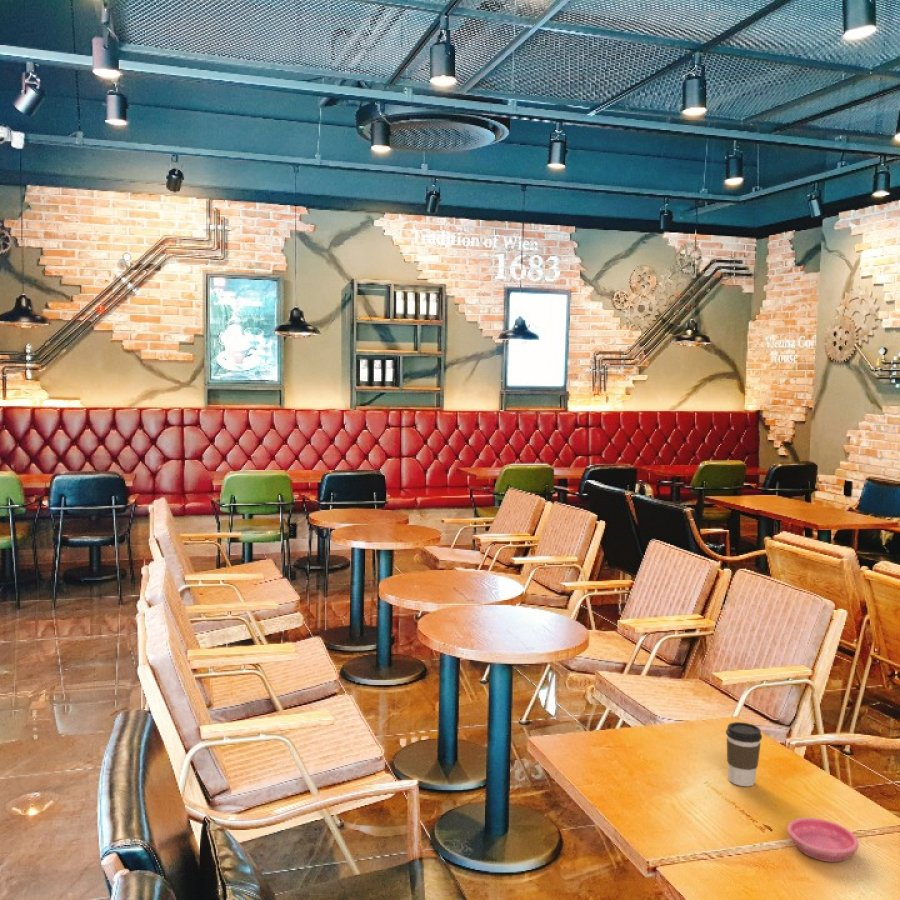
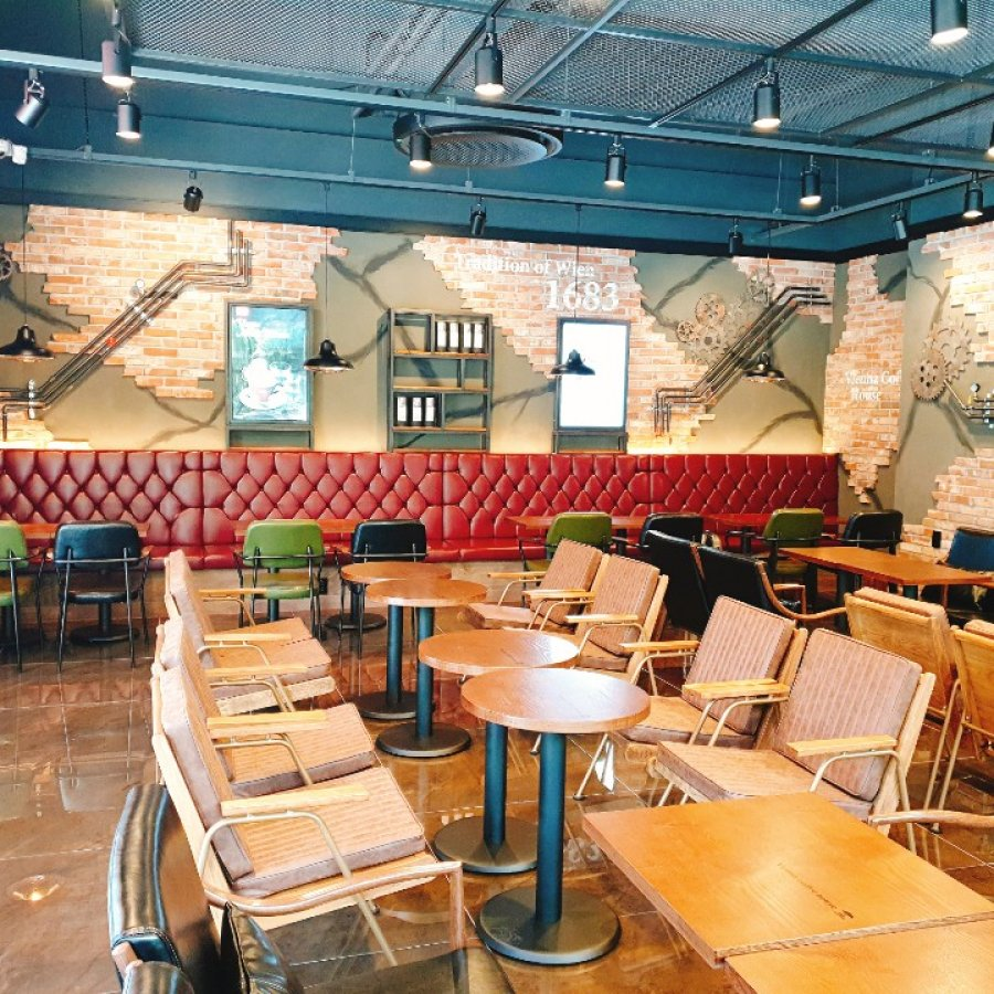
- coffee cup [725,721,763,787]
- saucer [786,817,860,863]
